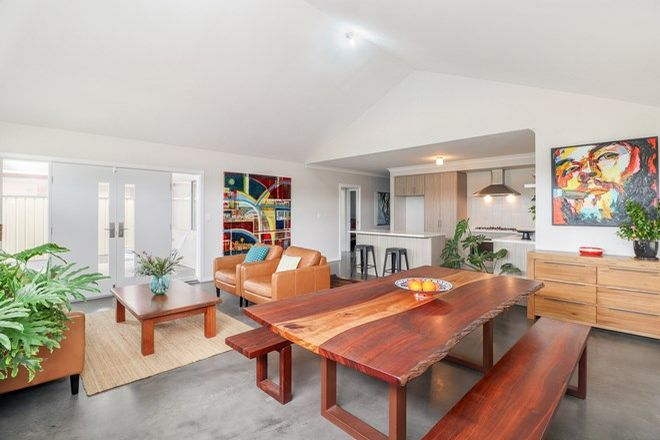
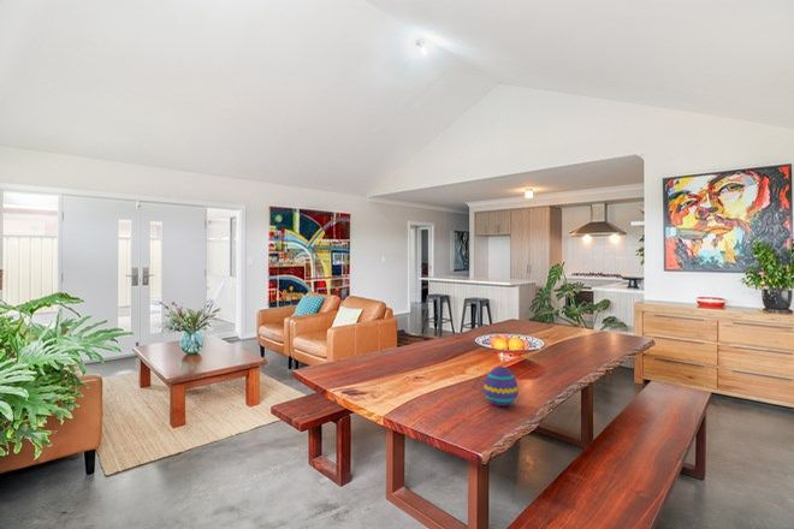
+ decorative egg [482,365,520,408]
